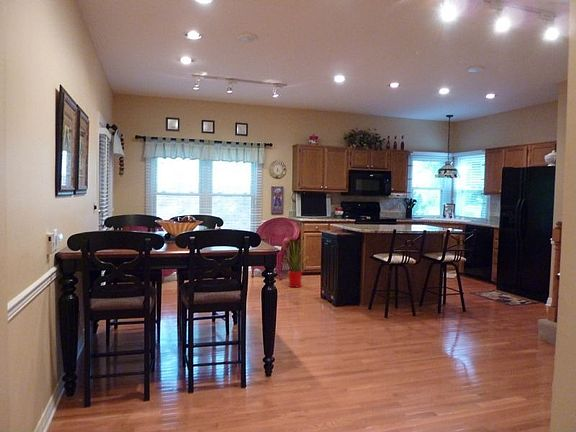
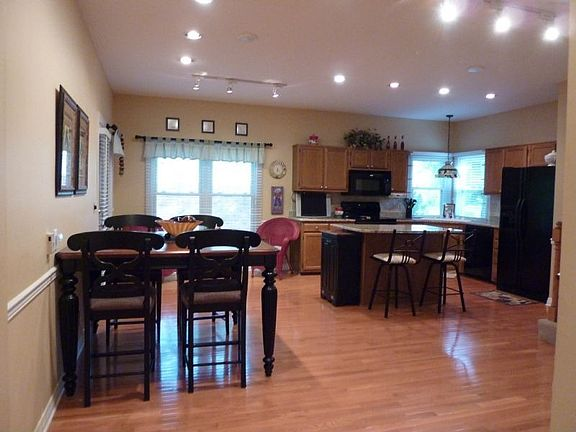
- house plant [281,236,310,288]
